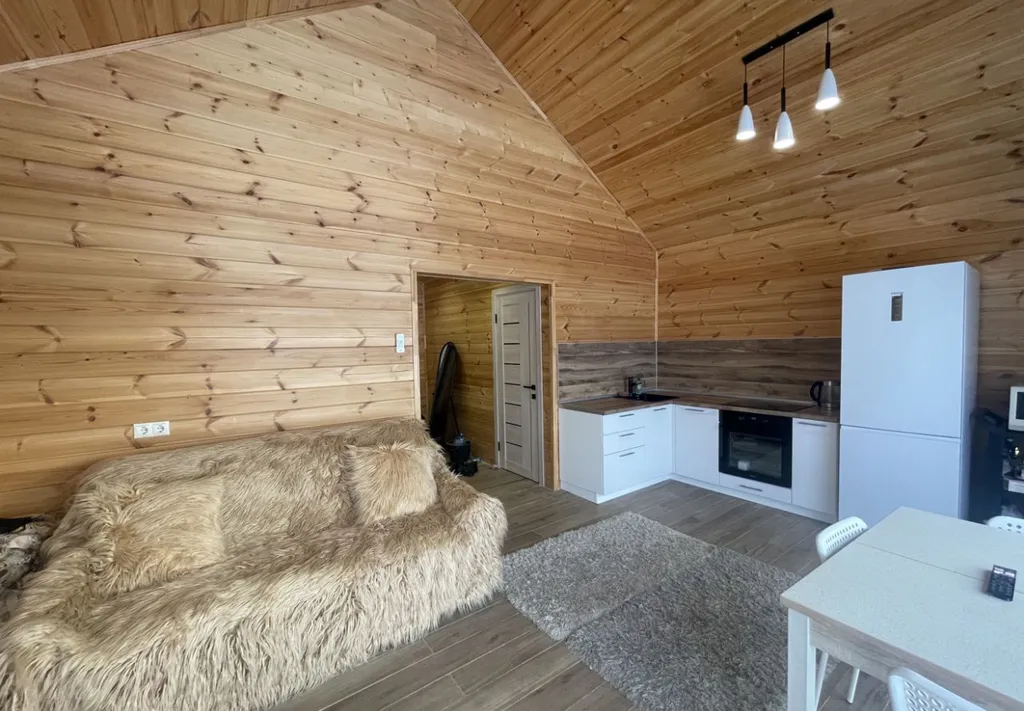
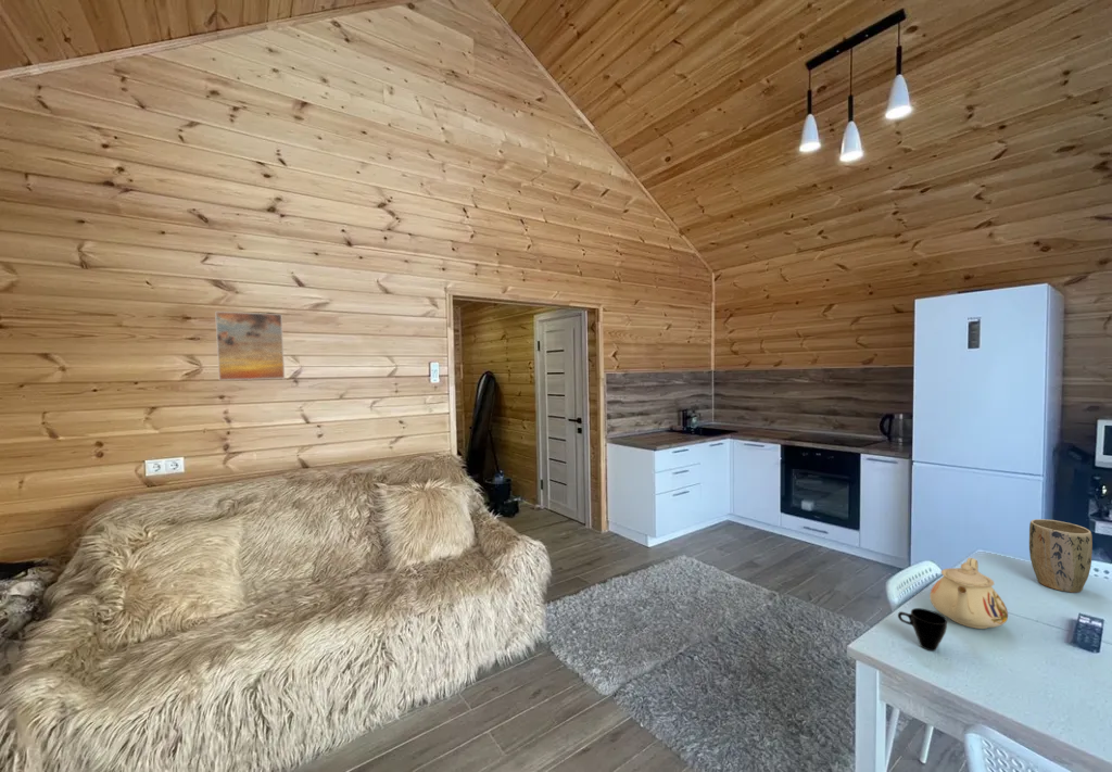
+ cup [897,607,948,653]
+ plant pot [1028,518,1094,594]
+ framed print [214,311,286,381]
+ teapot [928,557,1009,630]
